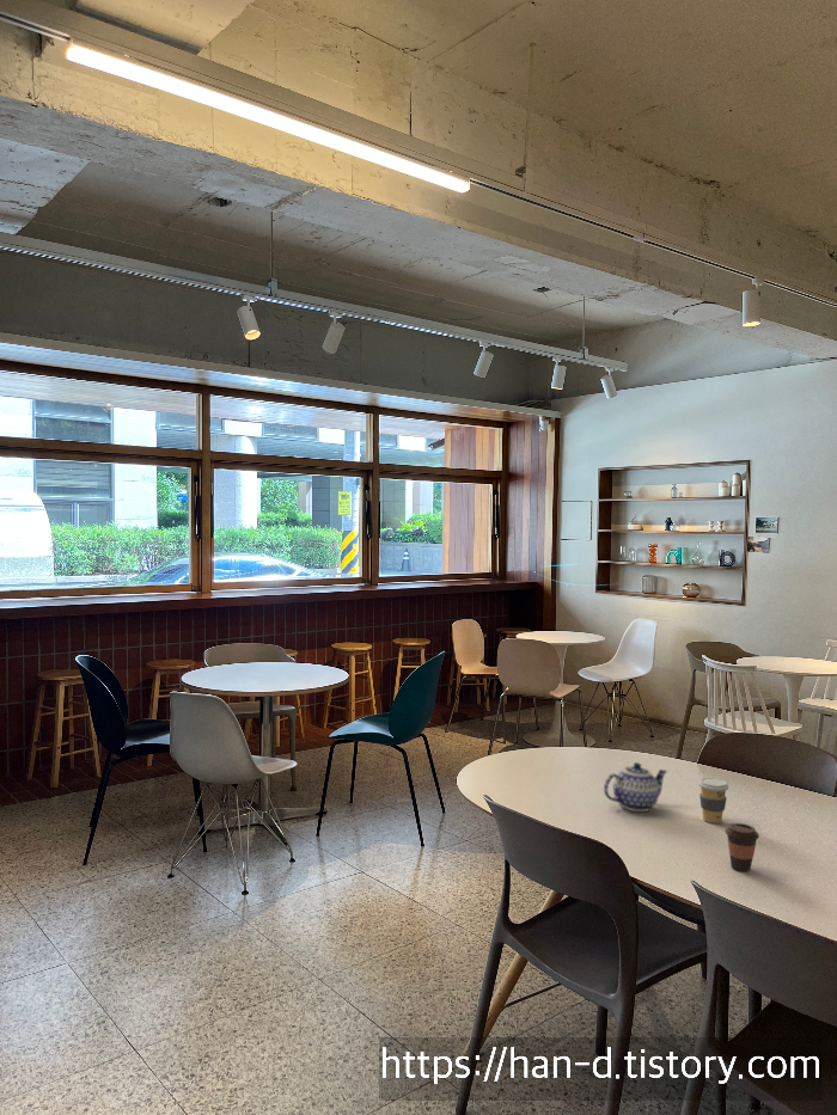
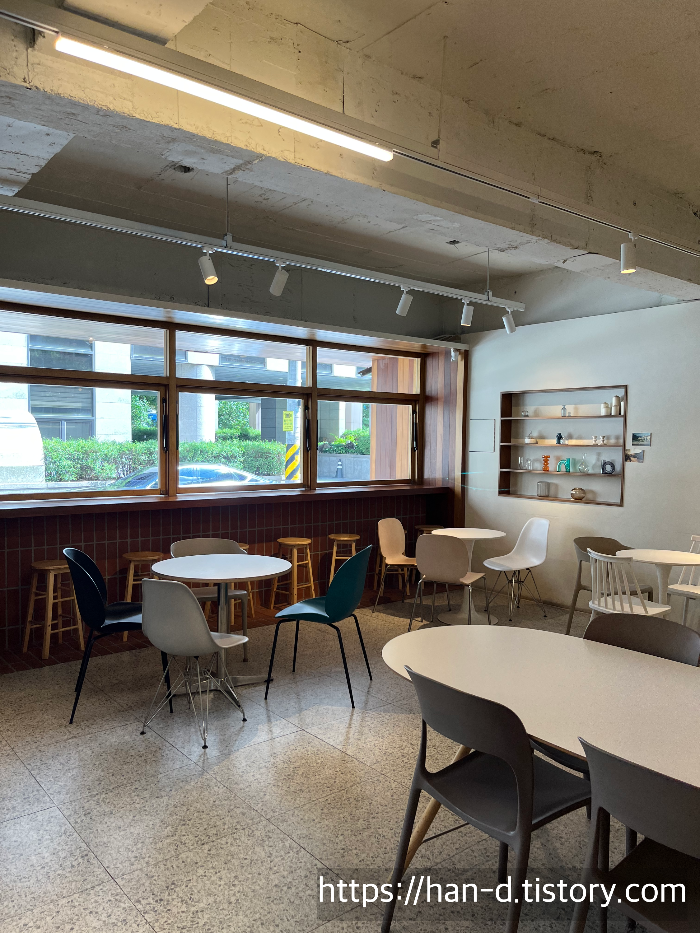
- teapot [603,761,668,813]
- coffee cup [697,777,729,825]
- coffee cup [725,822,760,872]
